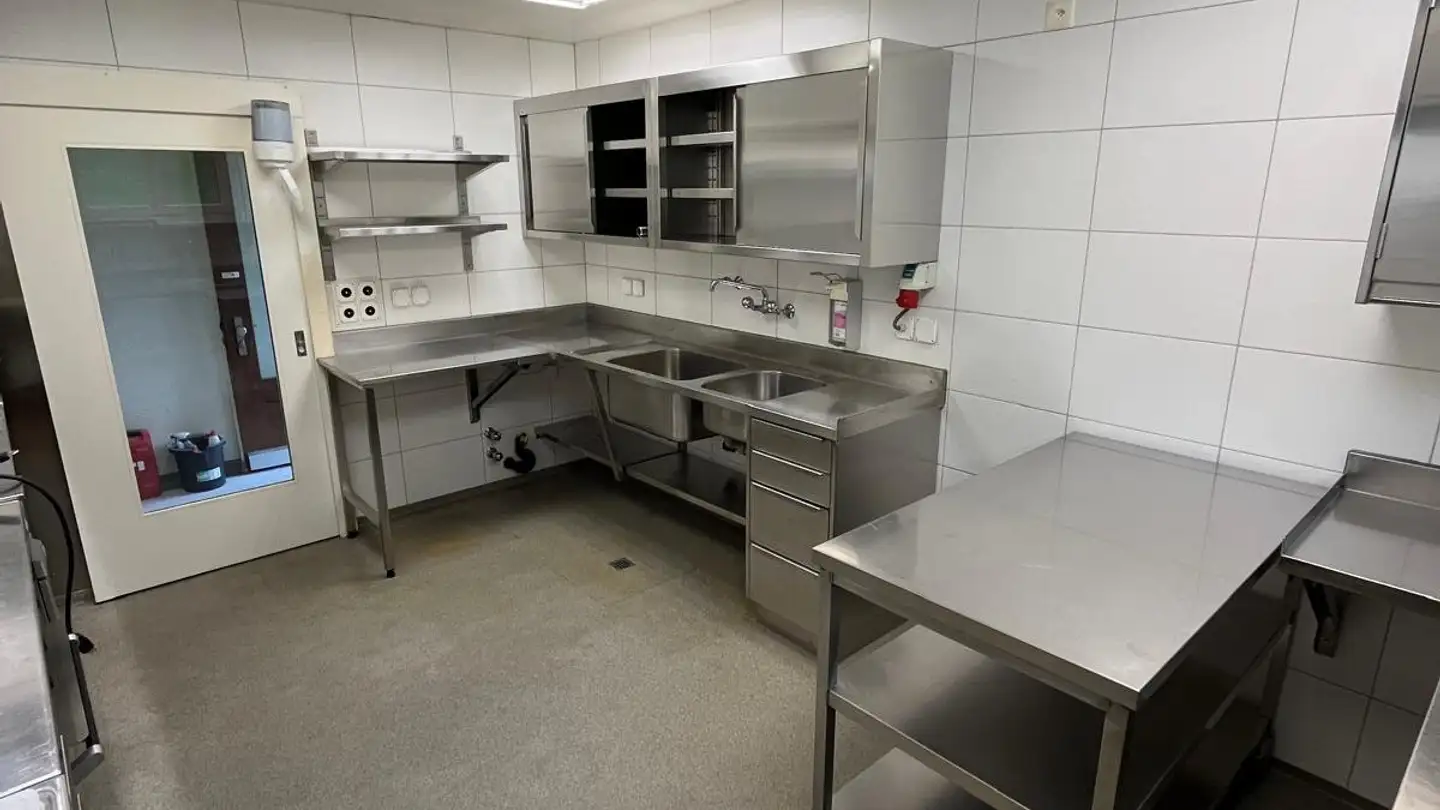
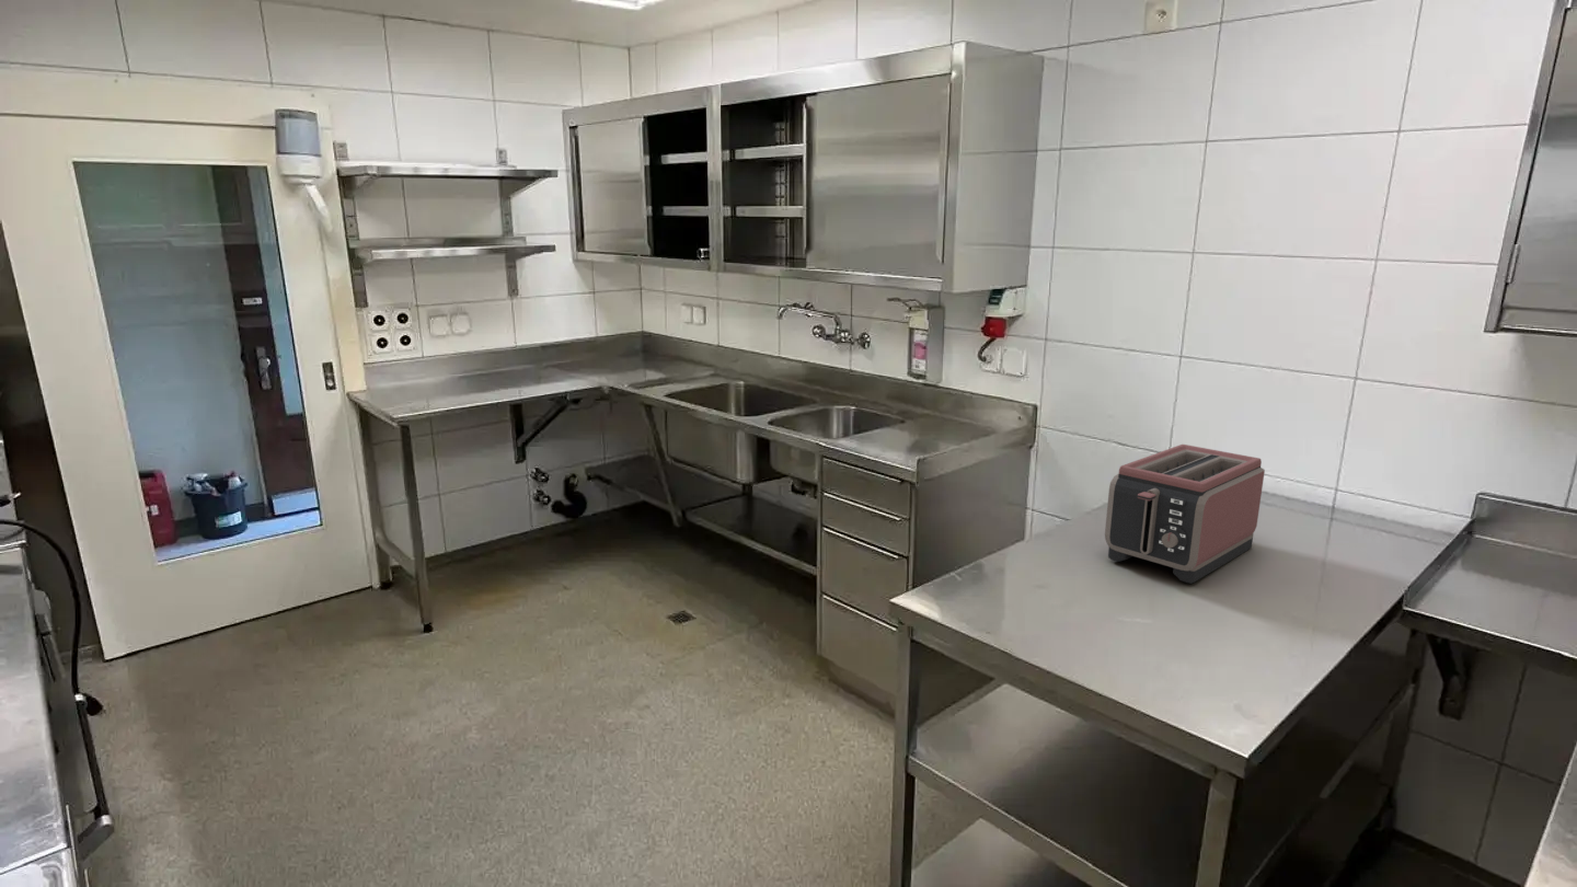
+ toaster [1104,444,1266,585]
